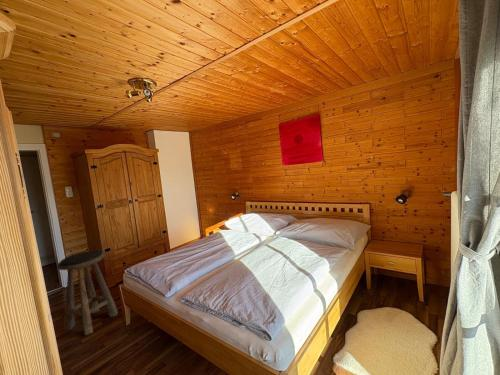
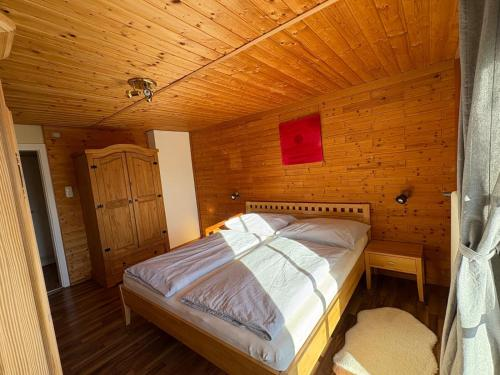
- stool [56,249,119,336]
